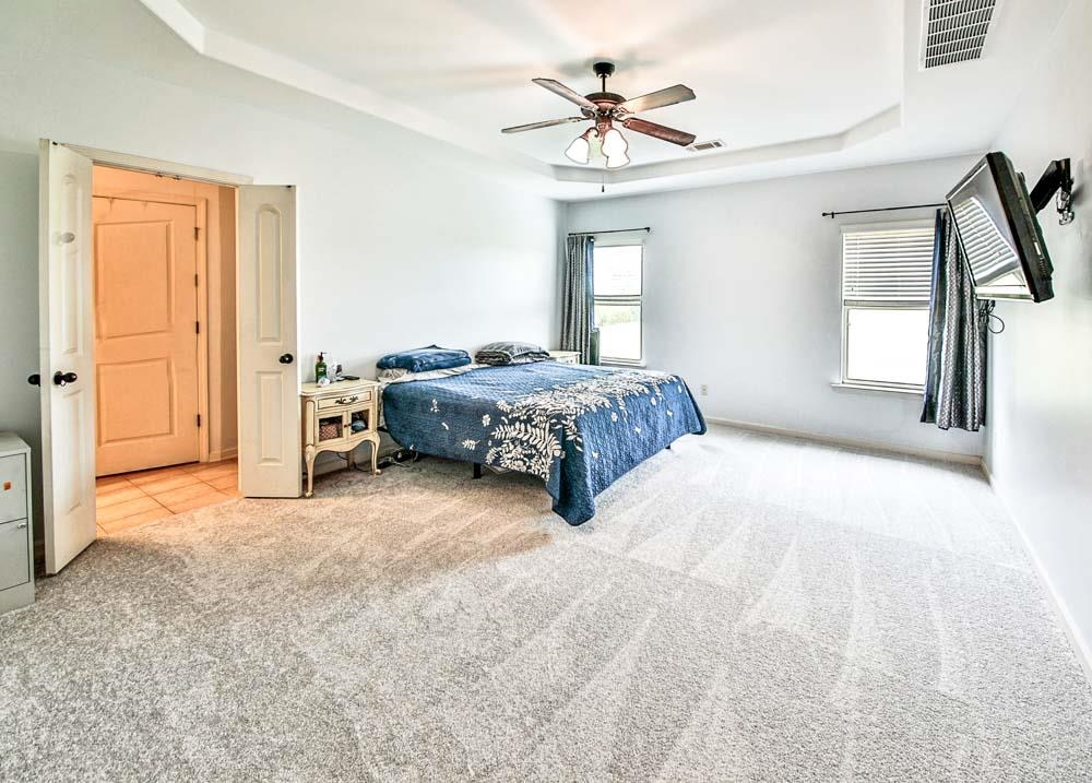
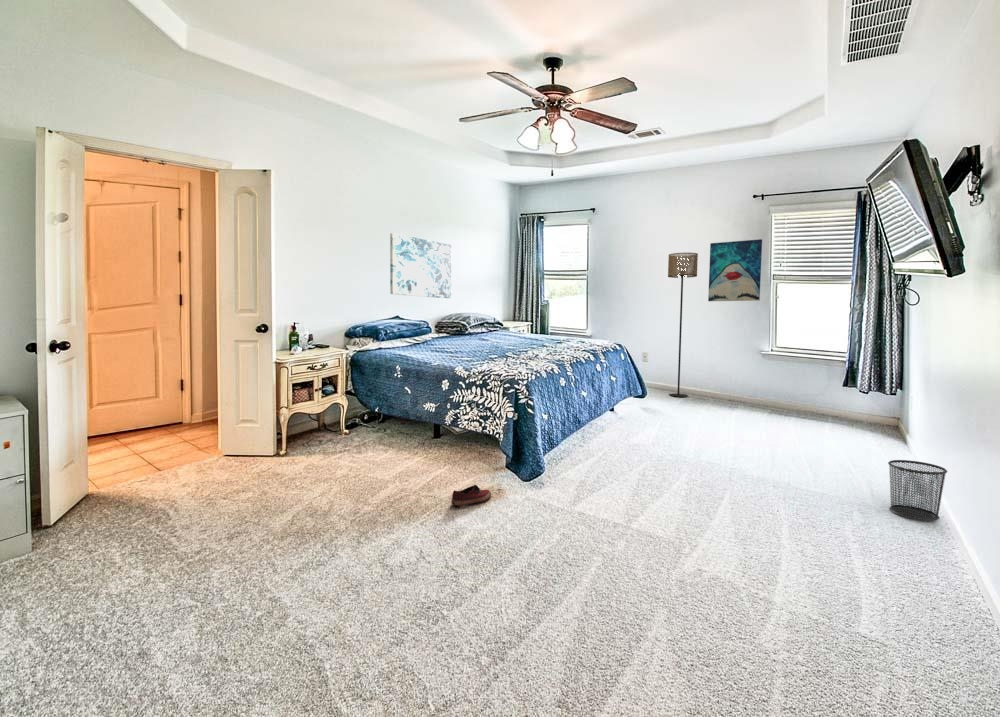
+ shoe [451,484,492,507]
+ wall art [389,232,452,299]
+ wall art [707,238,763,302]
+ waste bin [887,459,948,522]
+ floor lamp [667,252,699,398]
